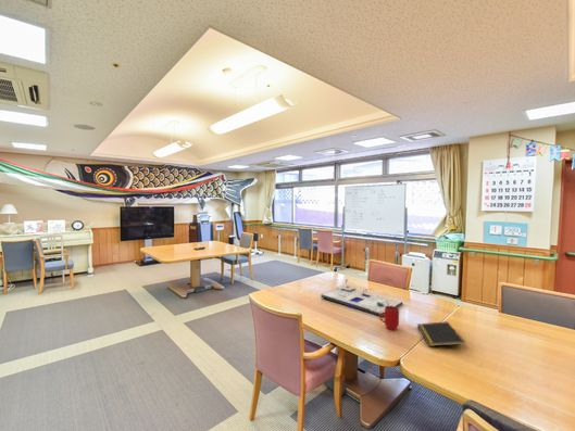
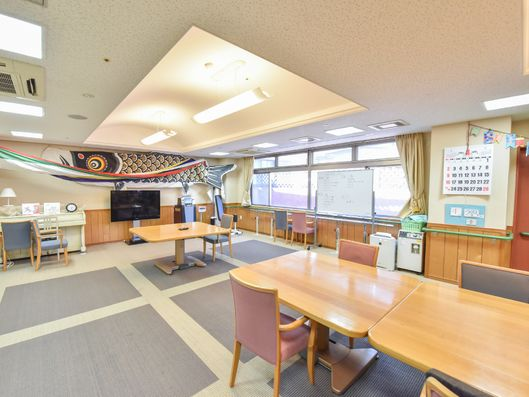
- notepad [416,320,466,347]
- mug [379,306,400,331]
- board game [320,278,403,318]
